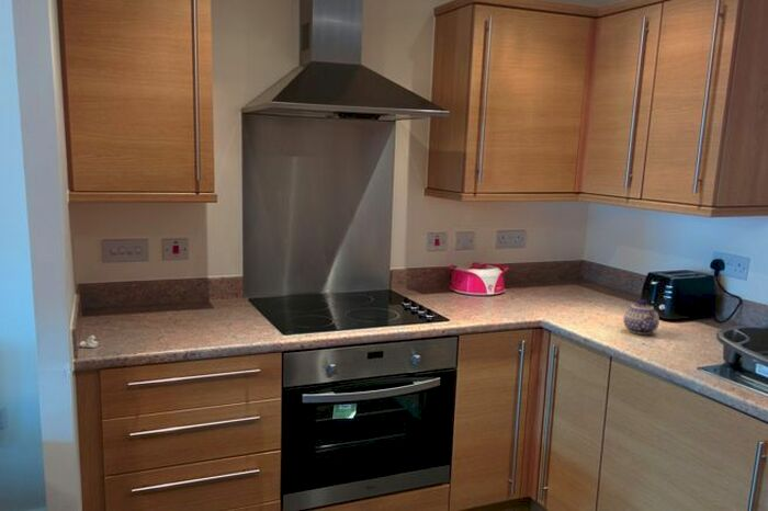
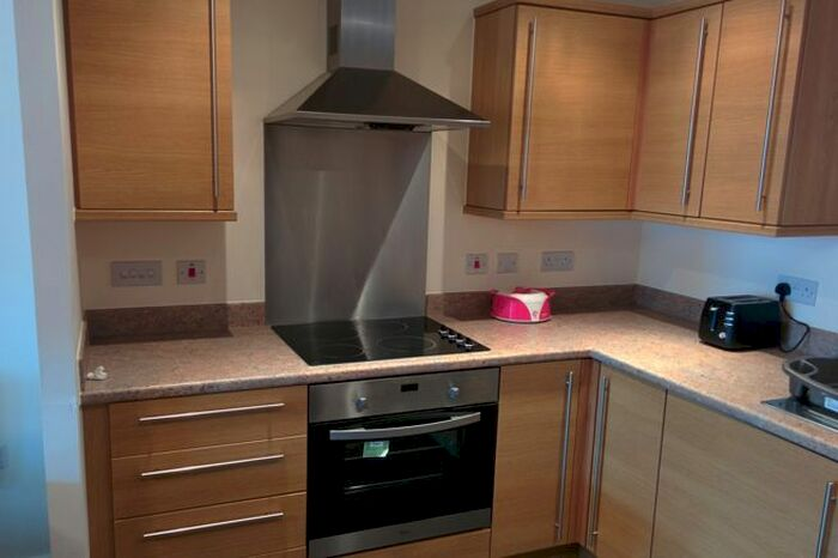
- teapot [623,298,660,336]
